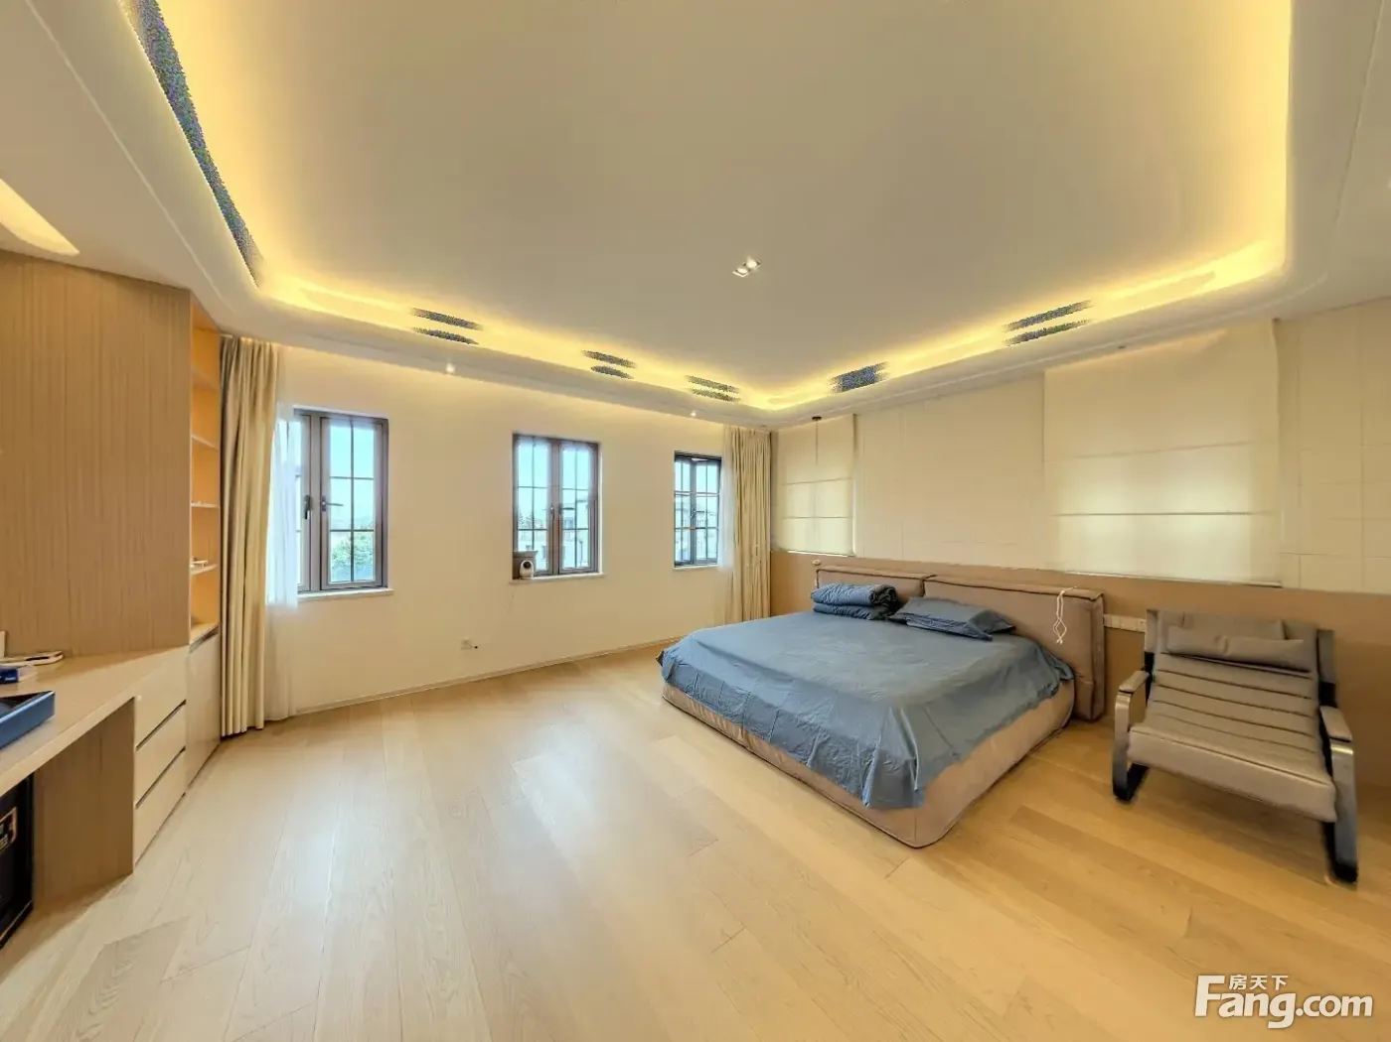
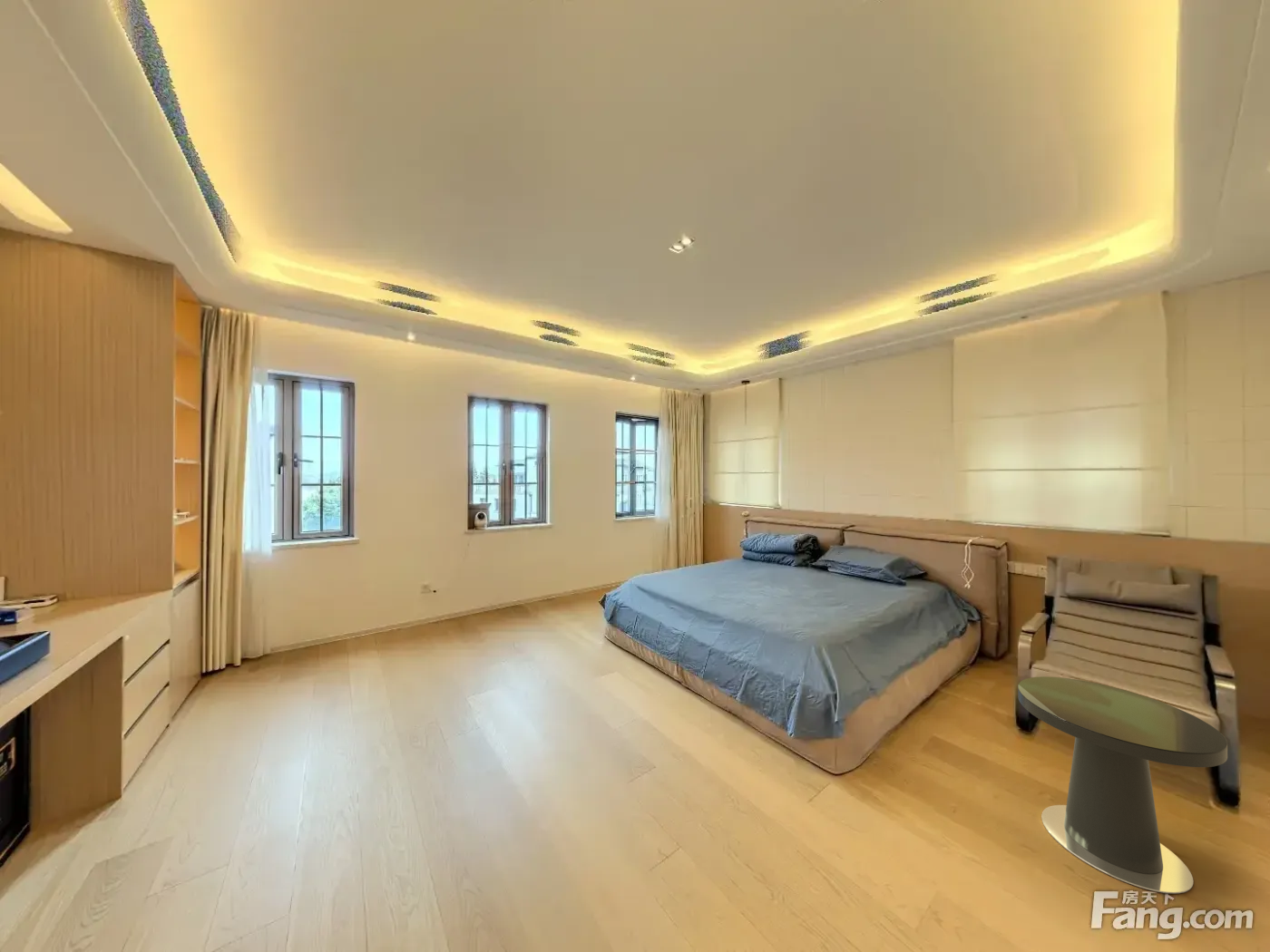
+ side table [1017,675,1228,894]
